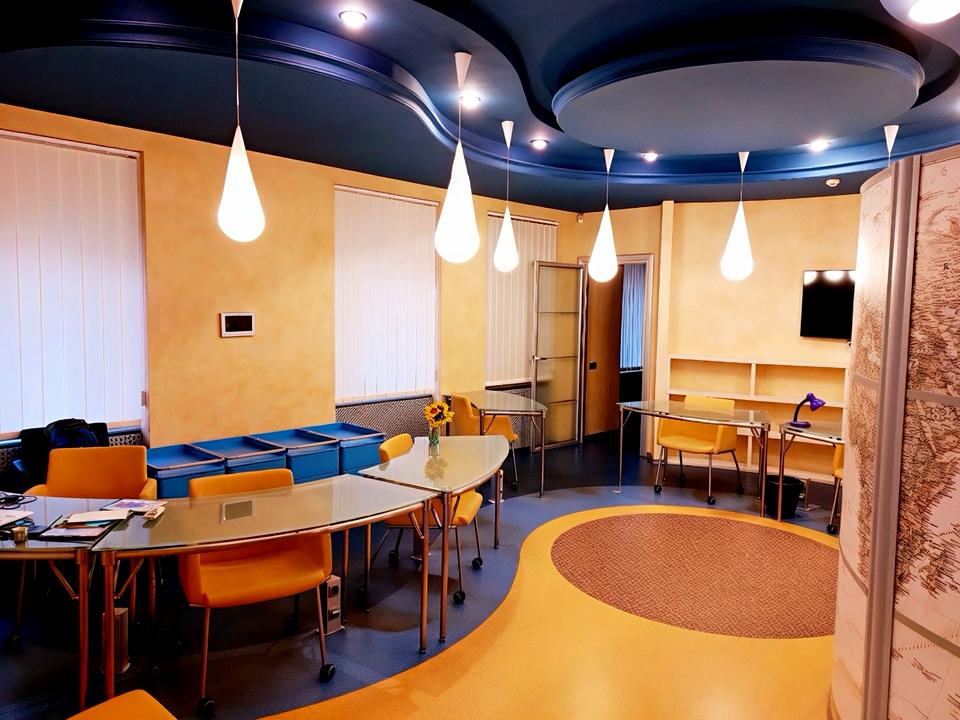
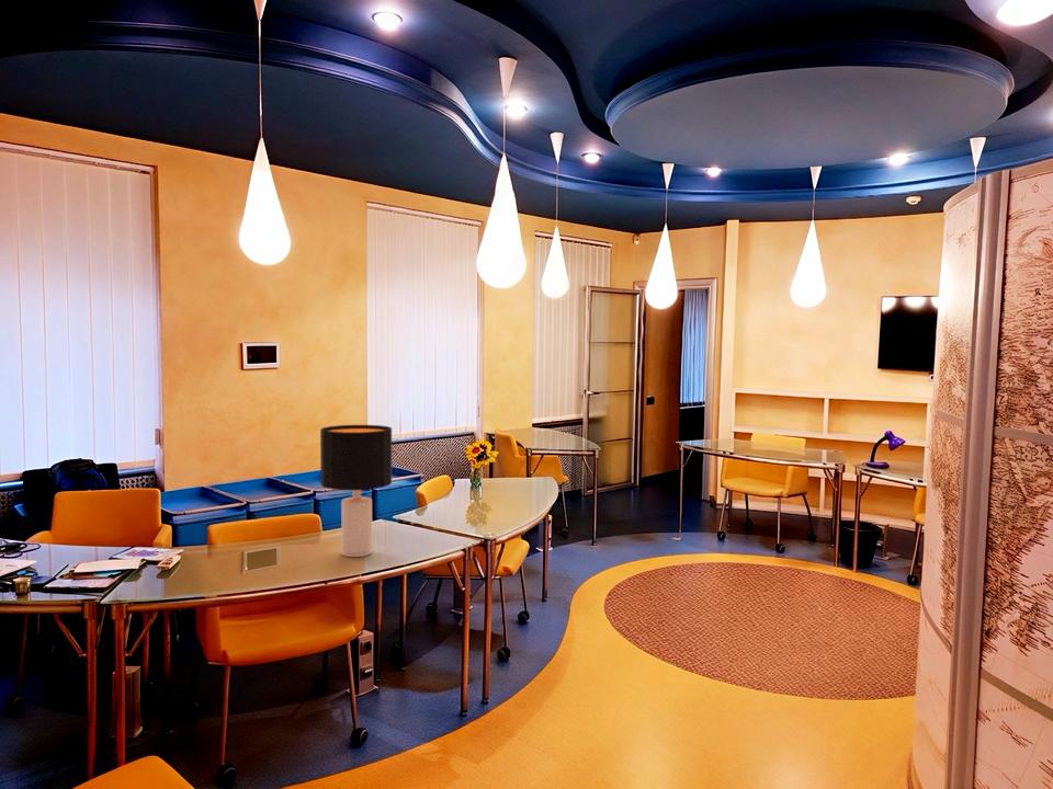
+ desk lamp [319,424,393,558]
